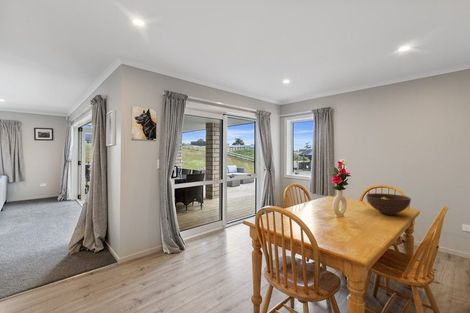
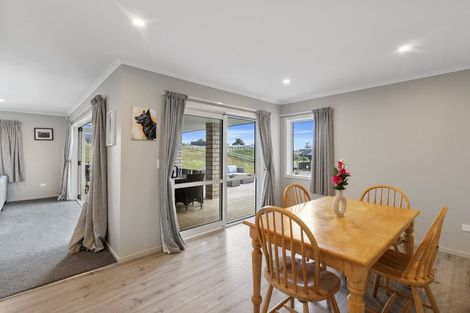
- fruit bowl [365,192,412,216]
